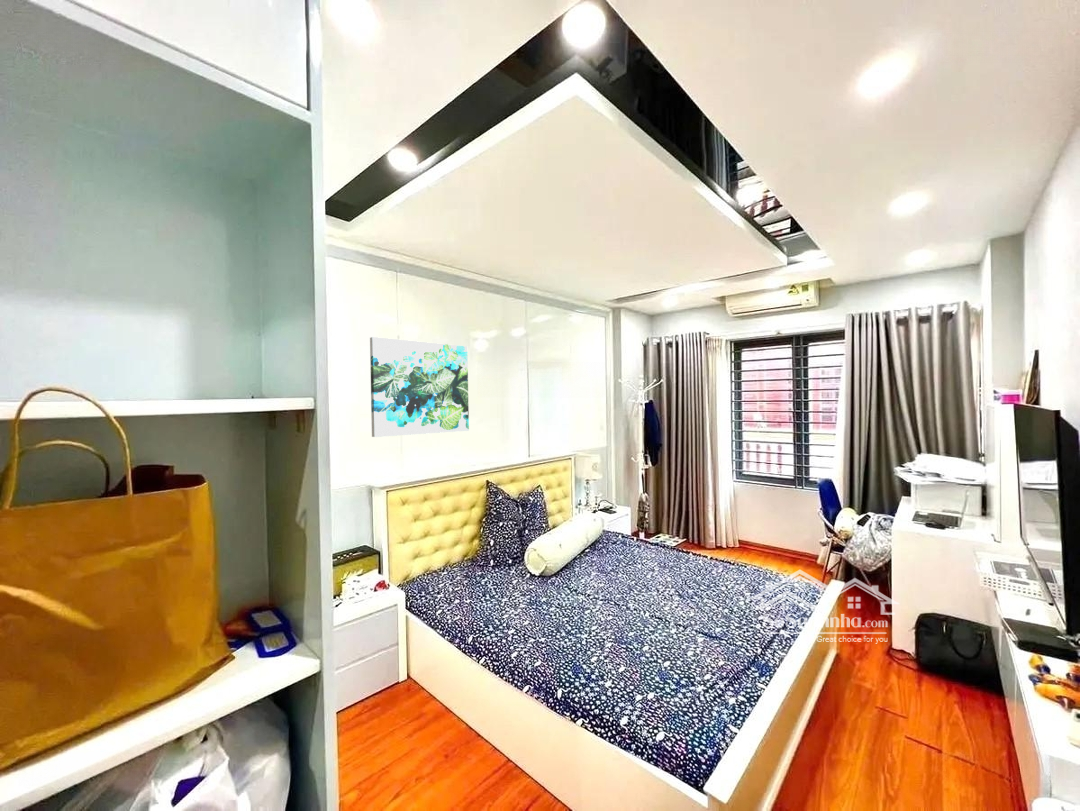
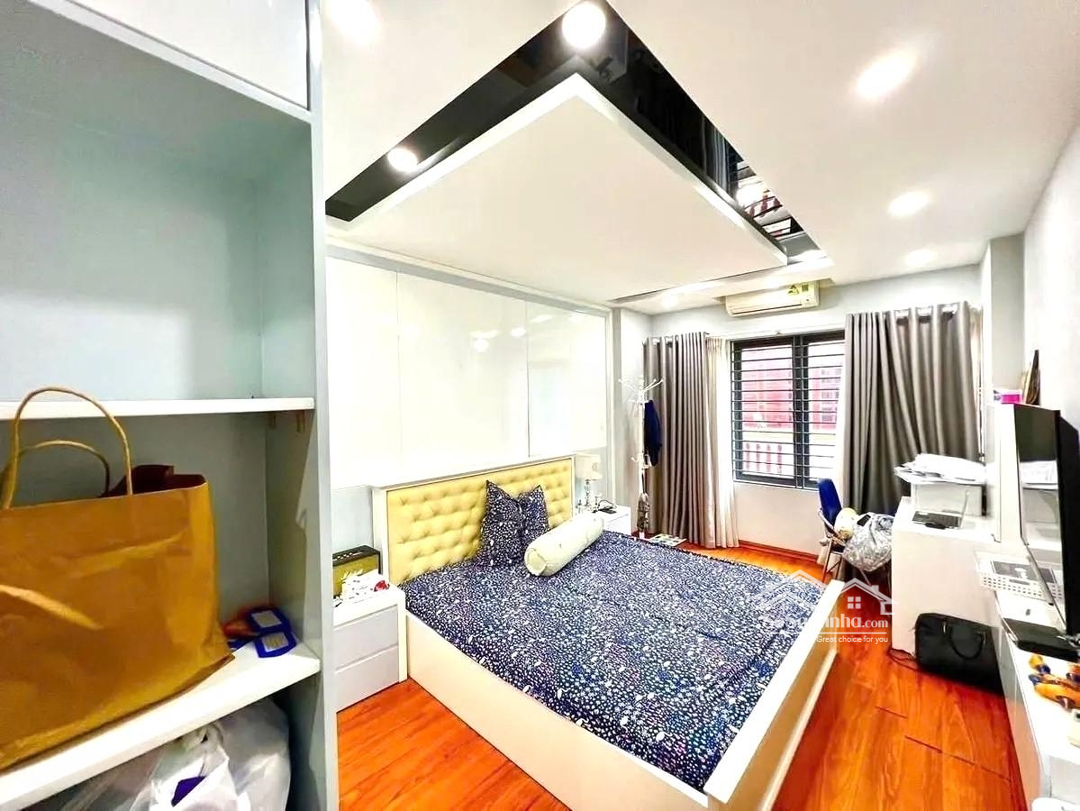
- wall art [369,336,470,438]
